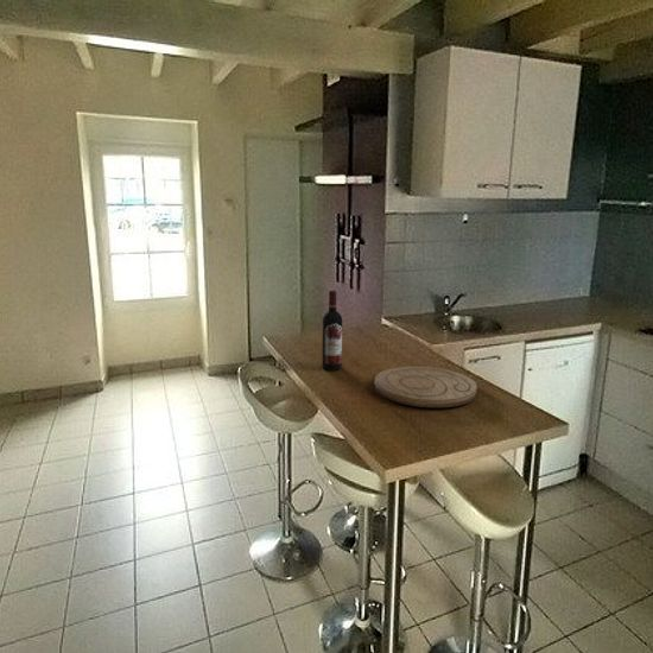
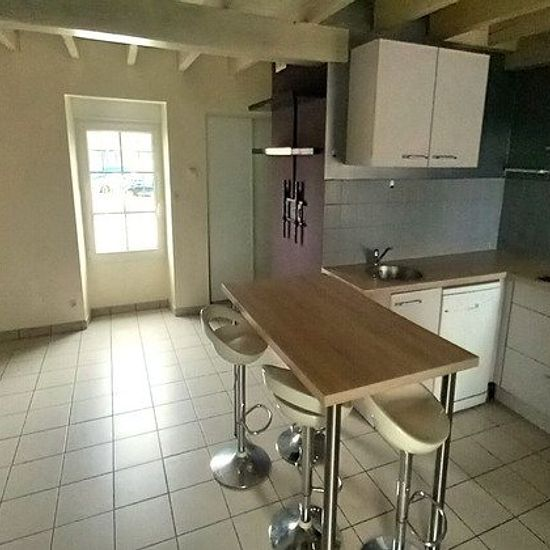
- cutting board [373,366,478,408]
- wine bottle [321,290,343,372]
